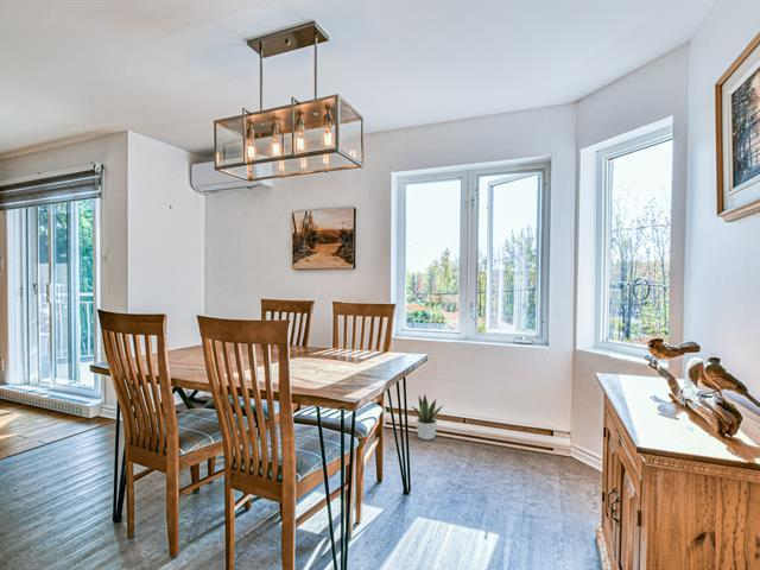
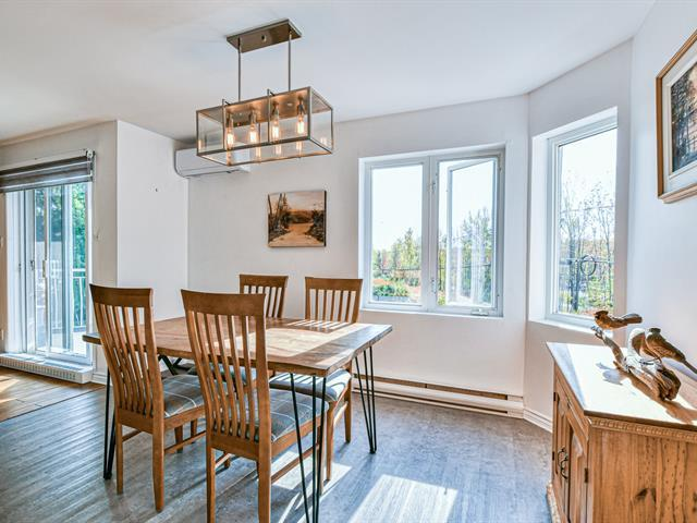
- potted plant [411,394,445,441]
